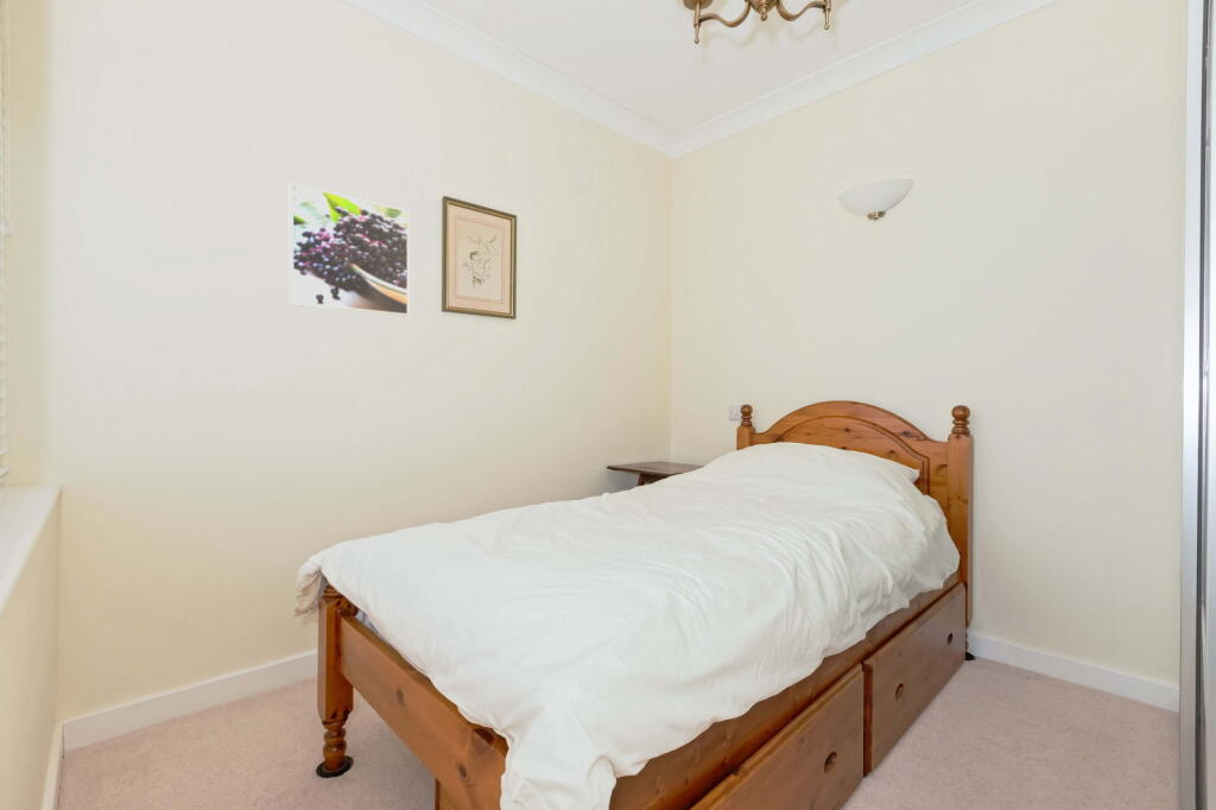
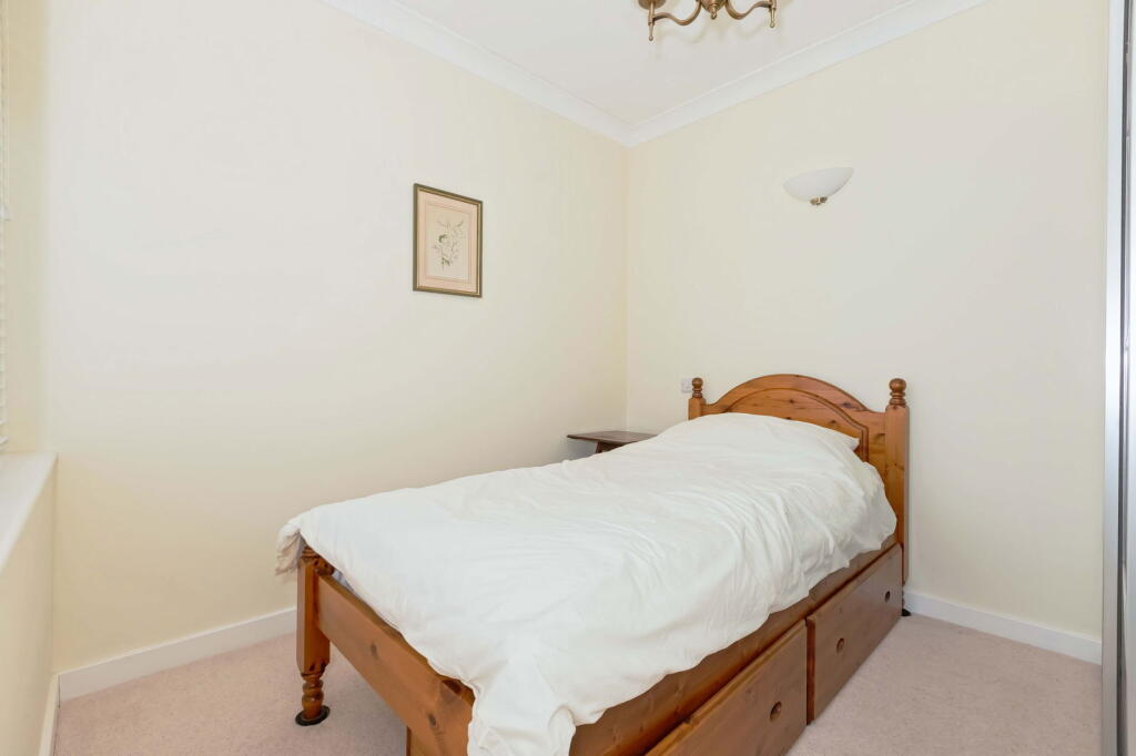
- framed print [289,182,410,317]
